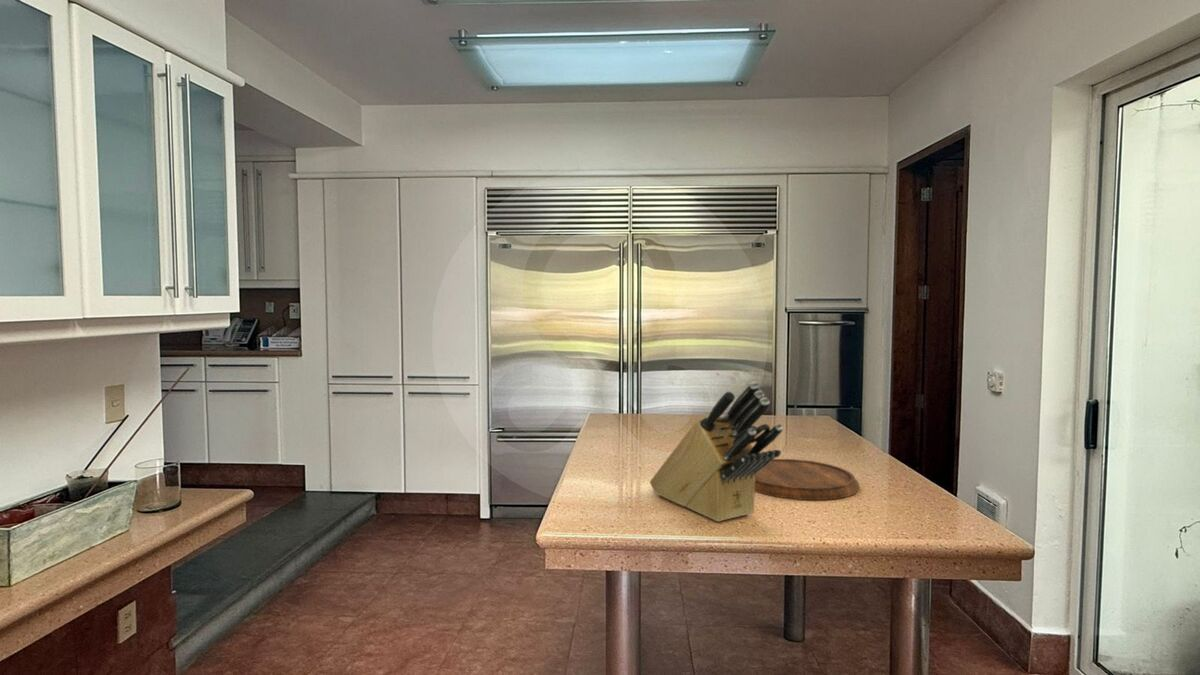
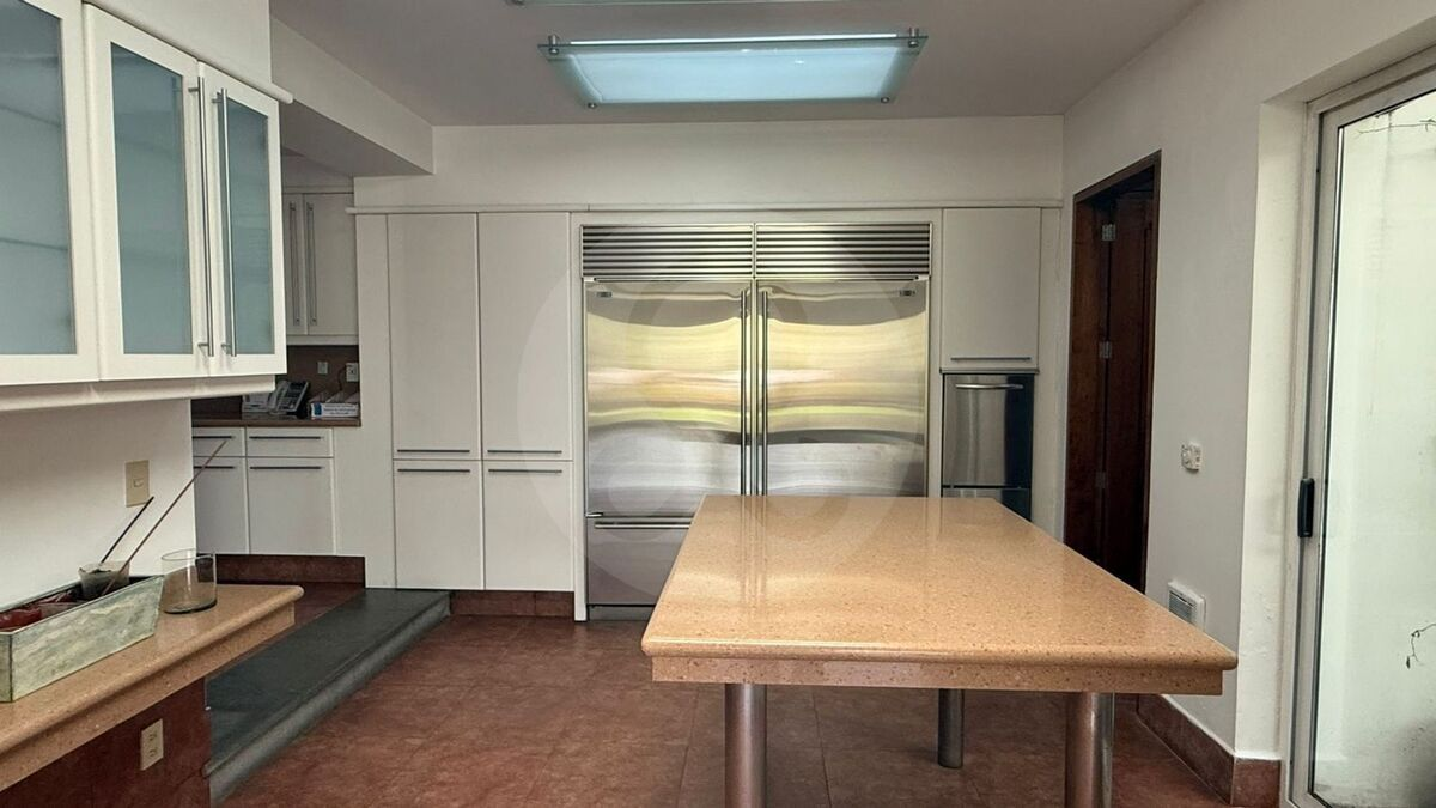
- knife block [649,381,784,523]
- cutting board [755,458,860,501]
